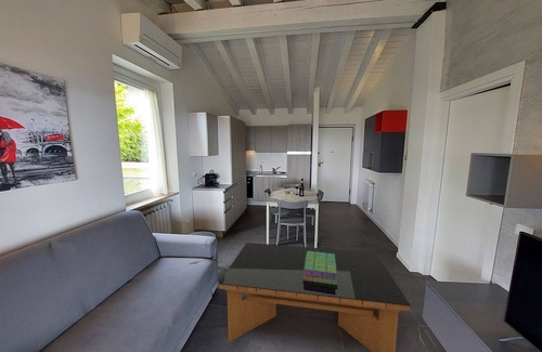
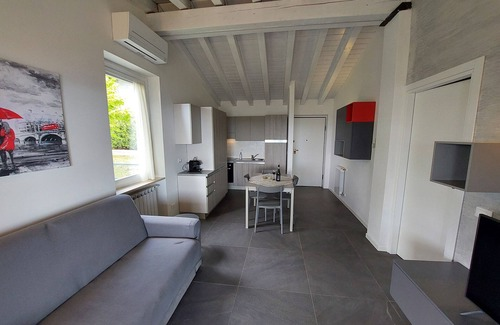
- stack of books [304,251,338,285]
- coffee table [218,242,411,352]
